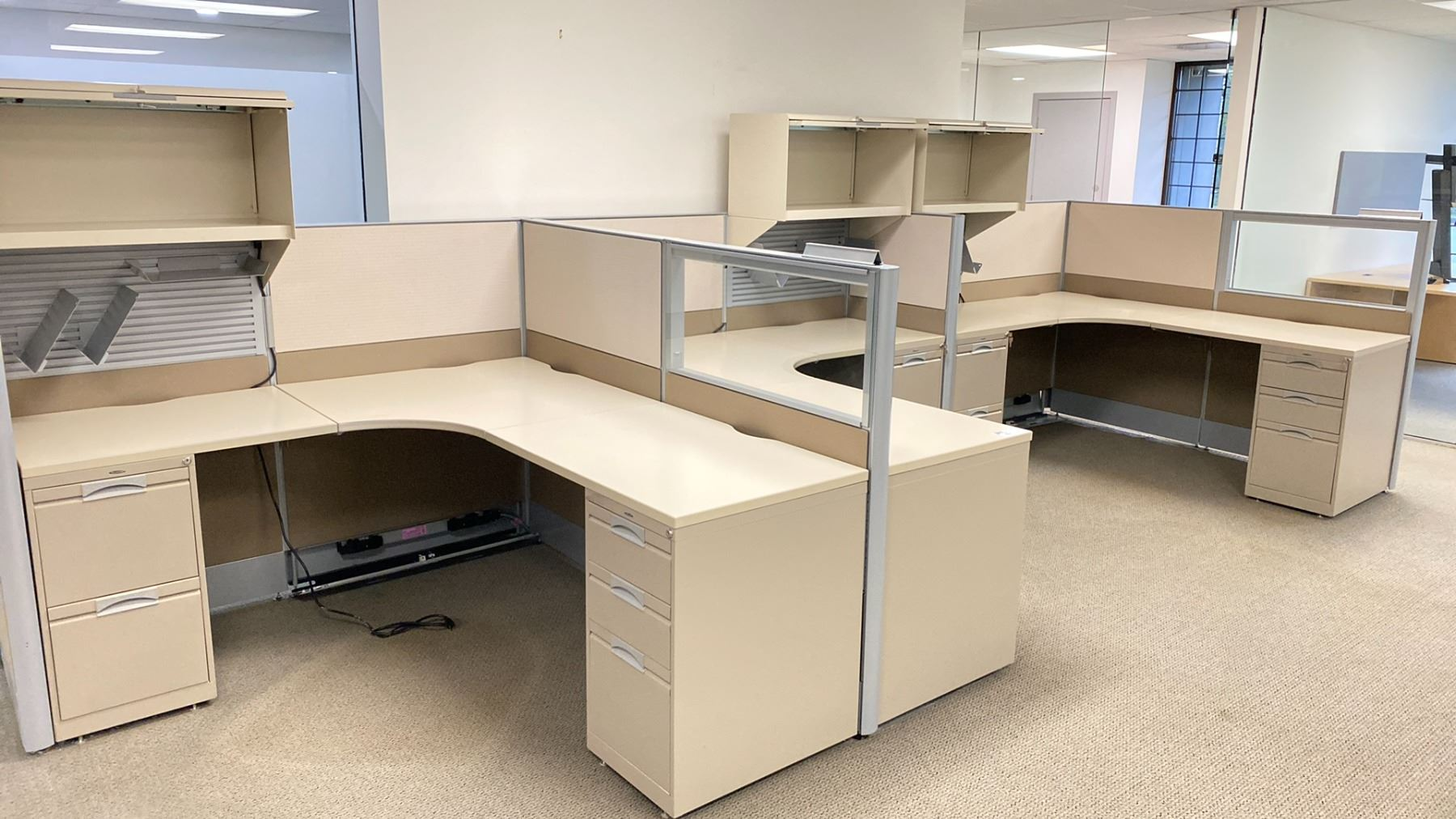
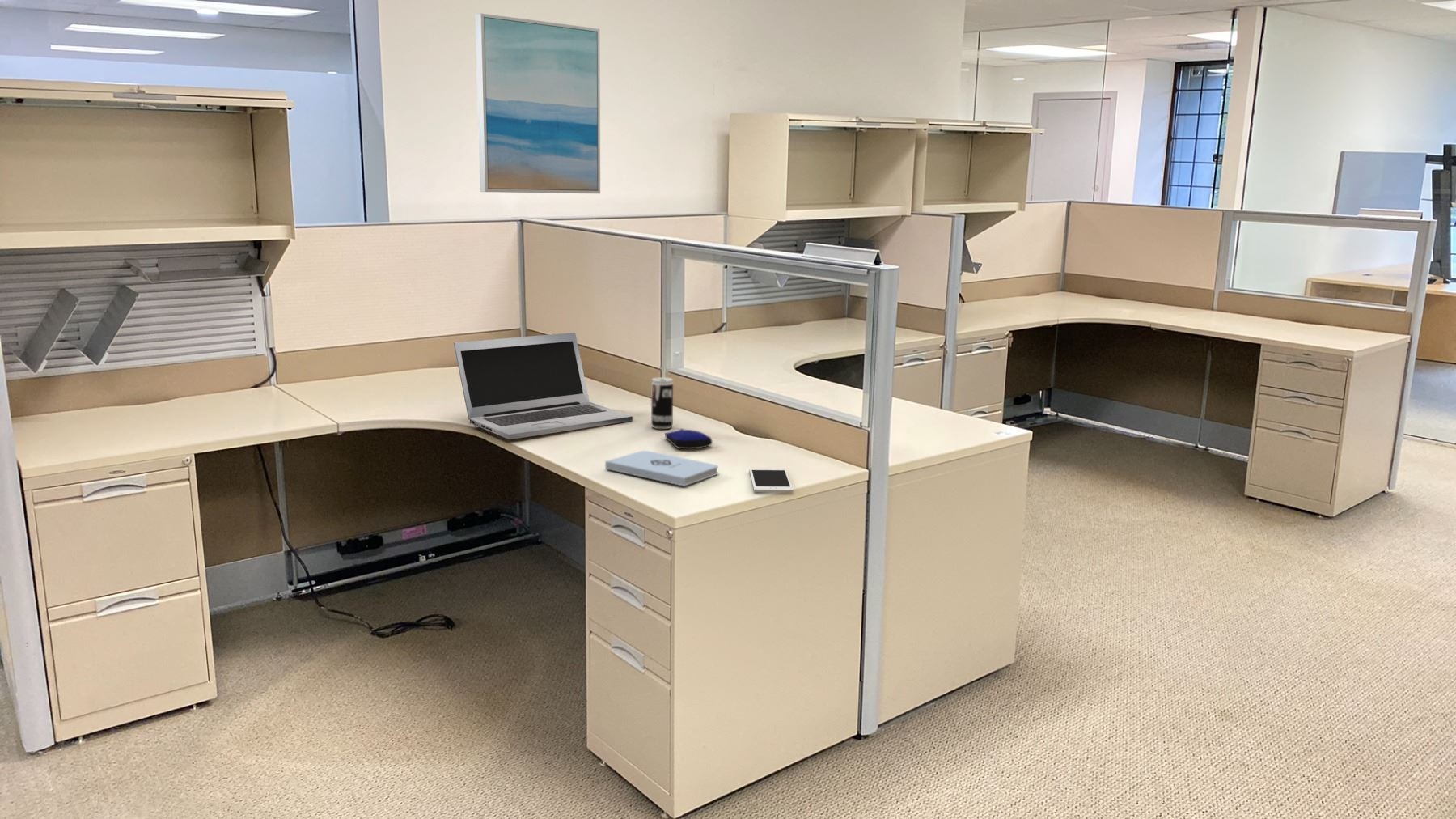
+ wall art [475,12,601,194]
+ beverage can [650,376,674,430]
+ computer mouse [664,428,713,450]
+ laptop [453,332,633,440]
+ cell phone [748,468,794,493]
+ notepad [604,450,719,487]
